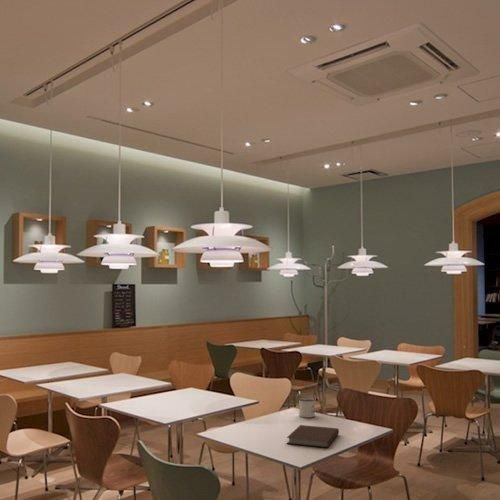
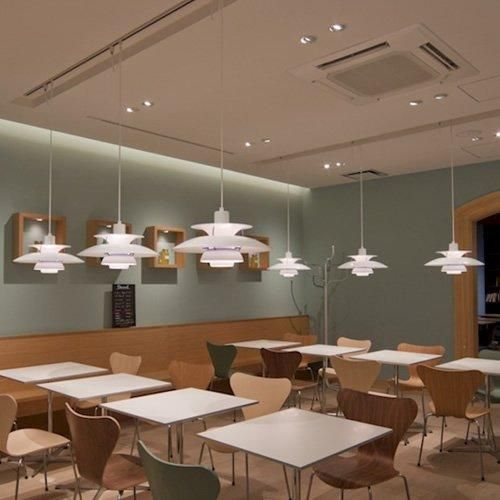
- mug [298,396,316,419]
- notebook [286,424,340,449]
